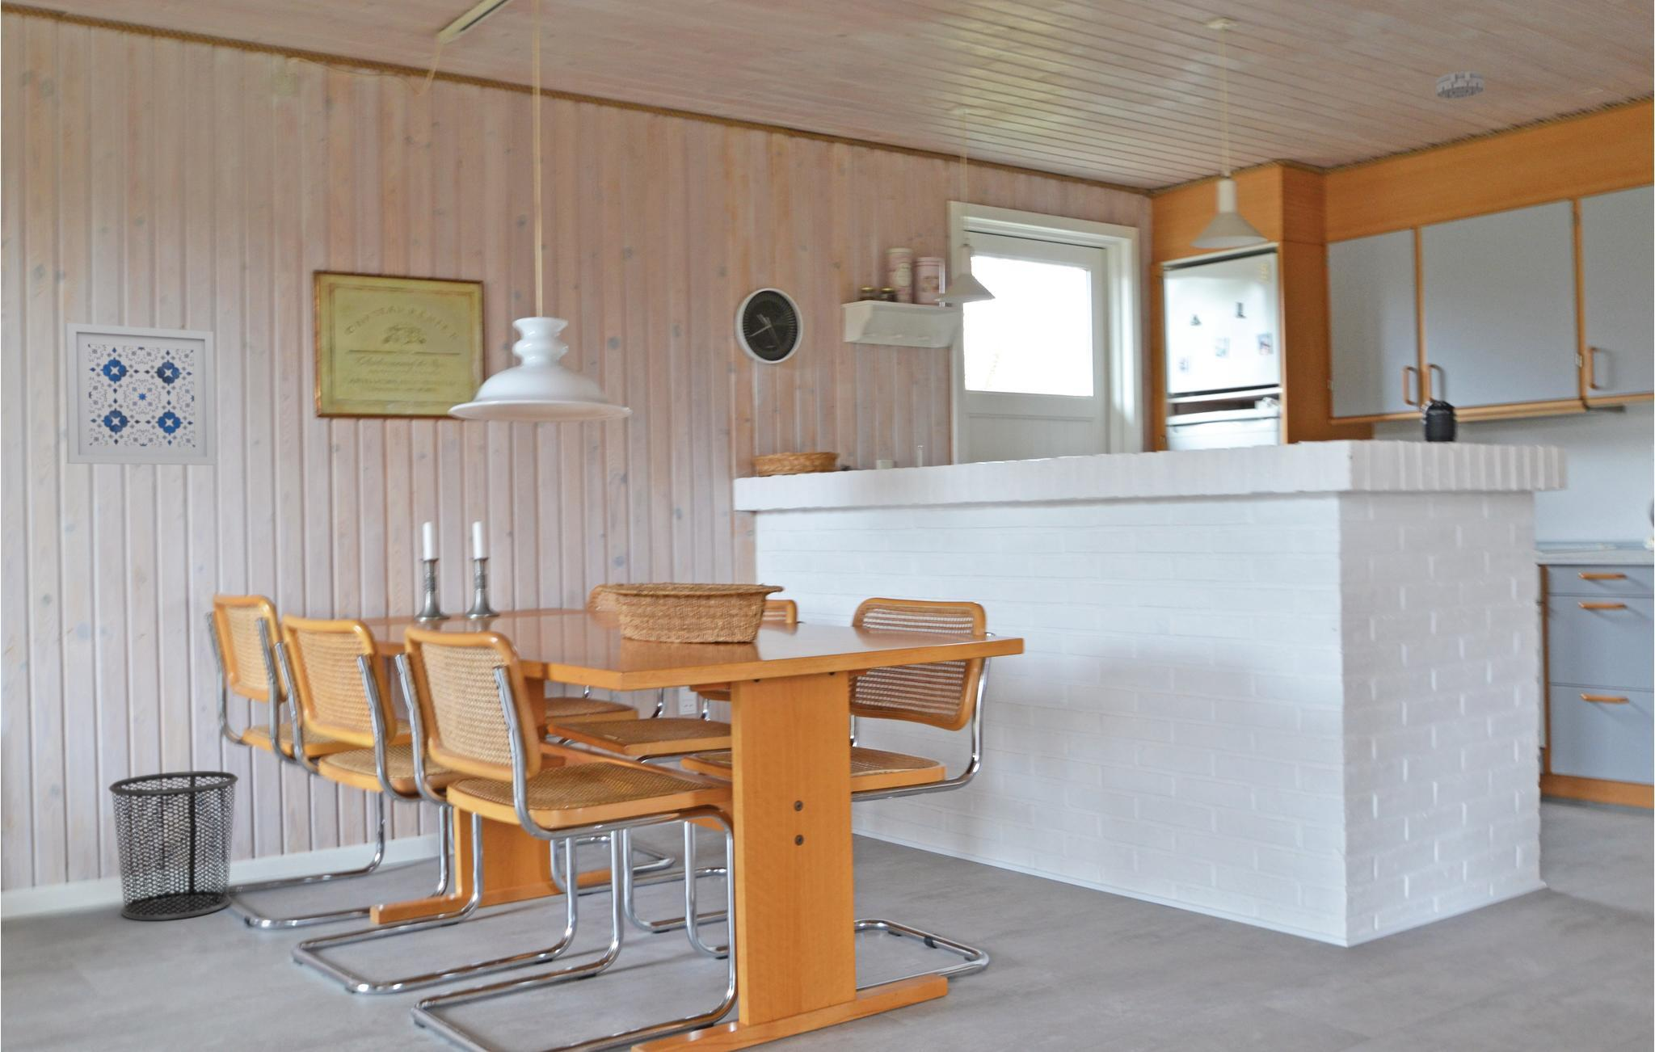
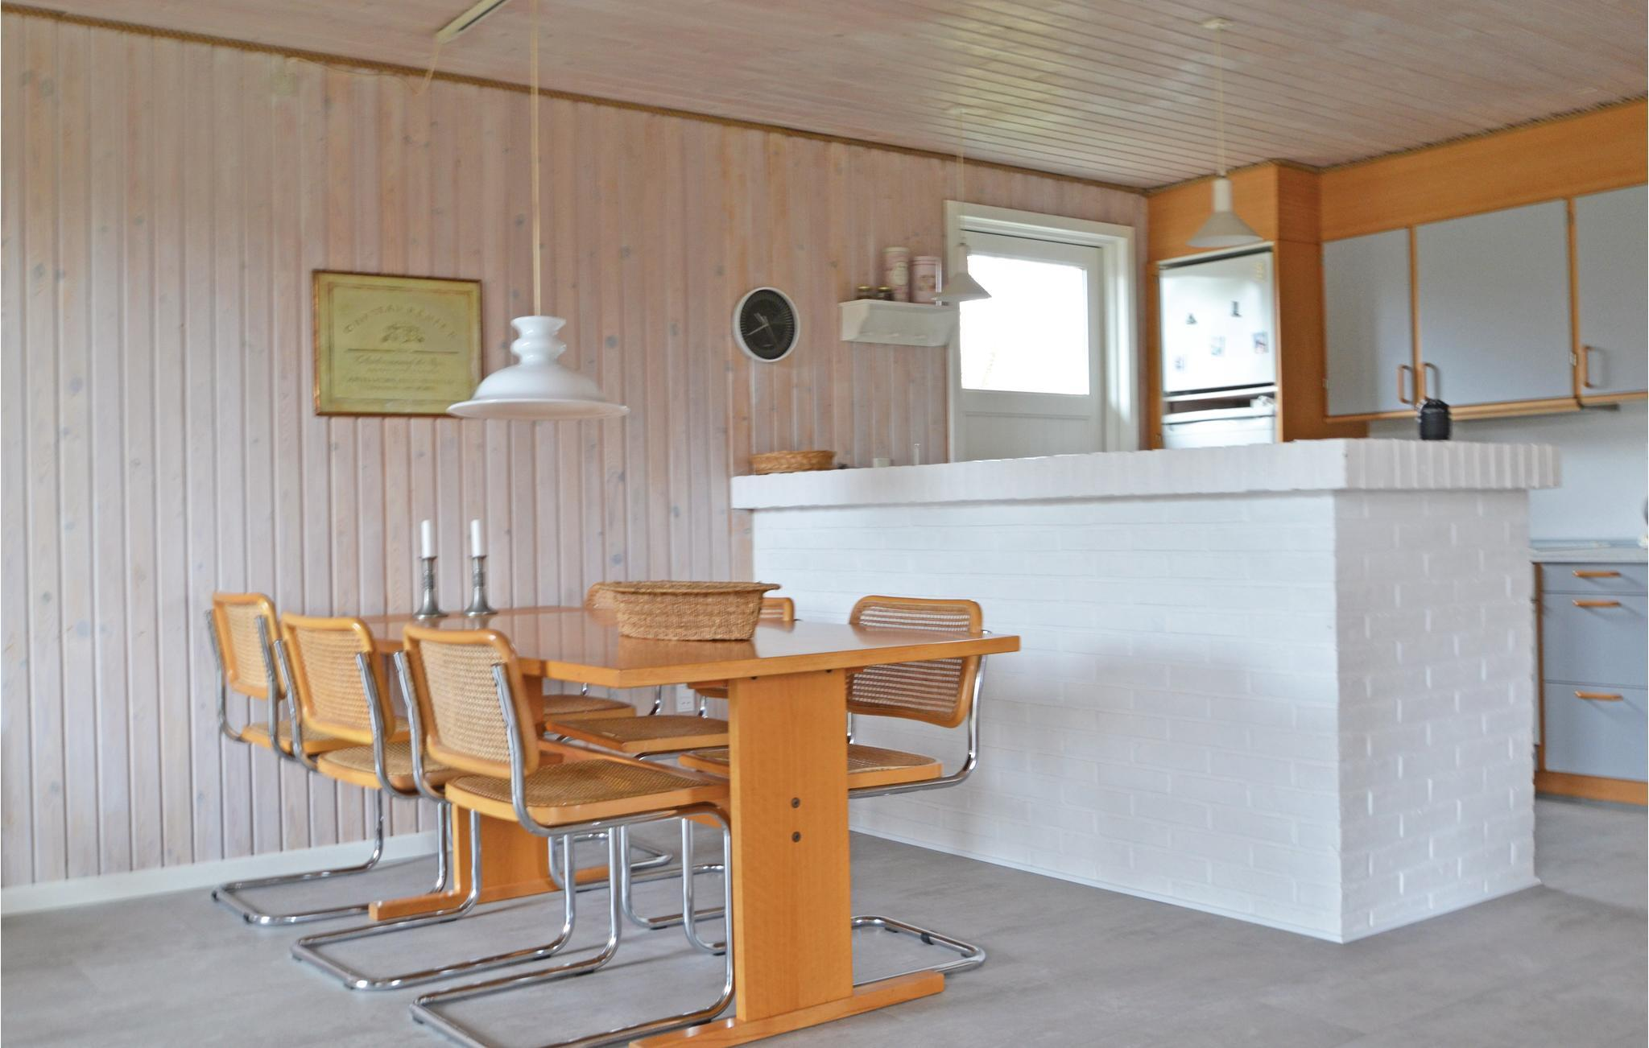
- smoke detector [1435,70,1485,99]
- wall art [64,322,217,466]
- waste bin [107,770,239,922]
